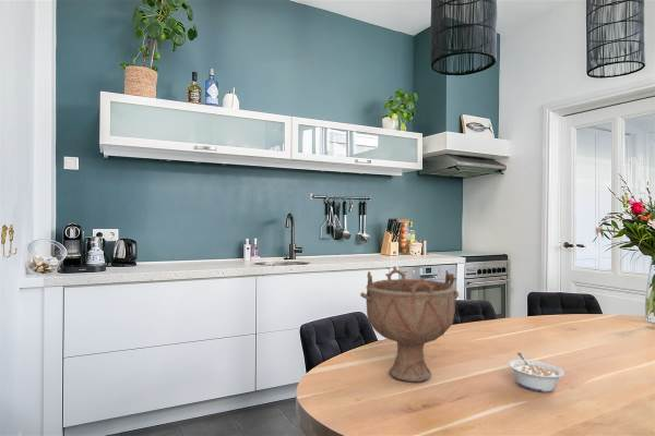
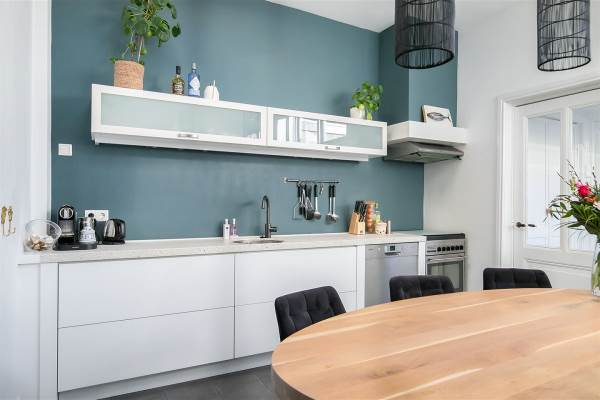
- legume [508,352,565,393]
- decorative bowl [359,265,460,383]
